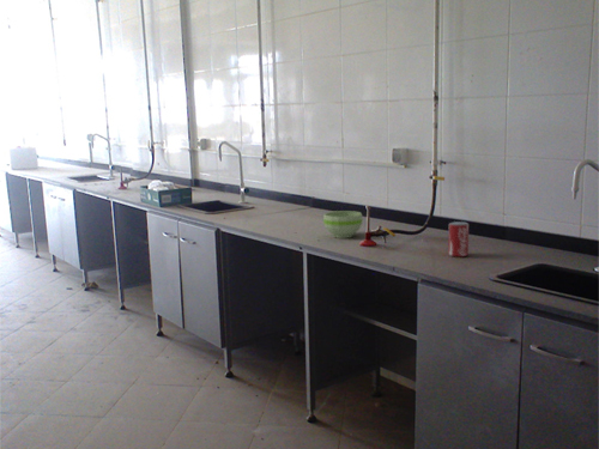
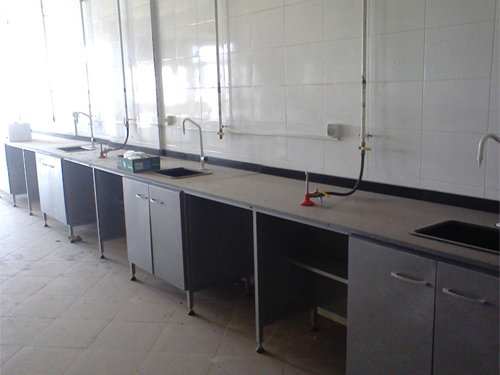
- beverage can [447,220,470,257]
- bowl [322,210,363,239]
